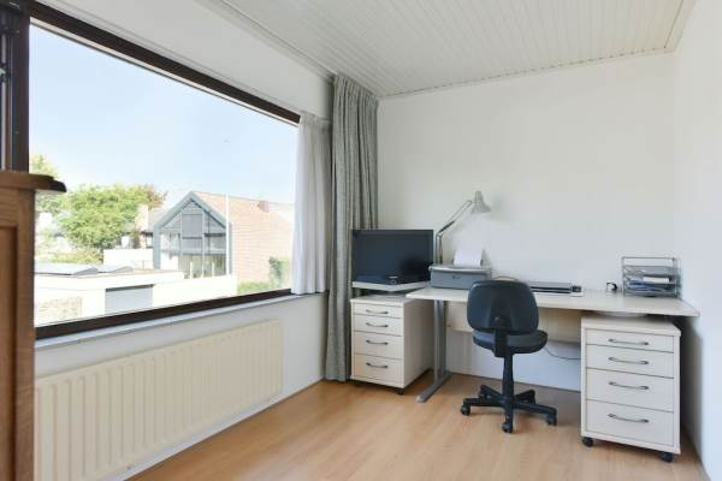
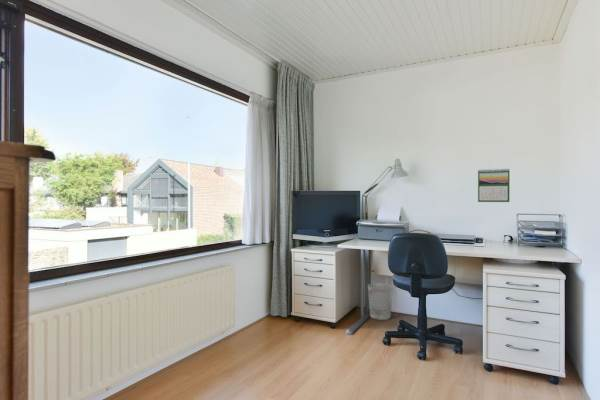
+ calendar [477,167,510,203]
+ wastebasket [367,282,394,321]
